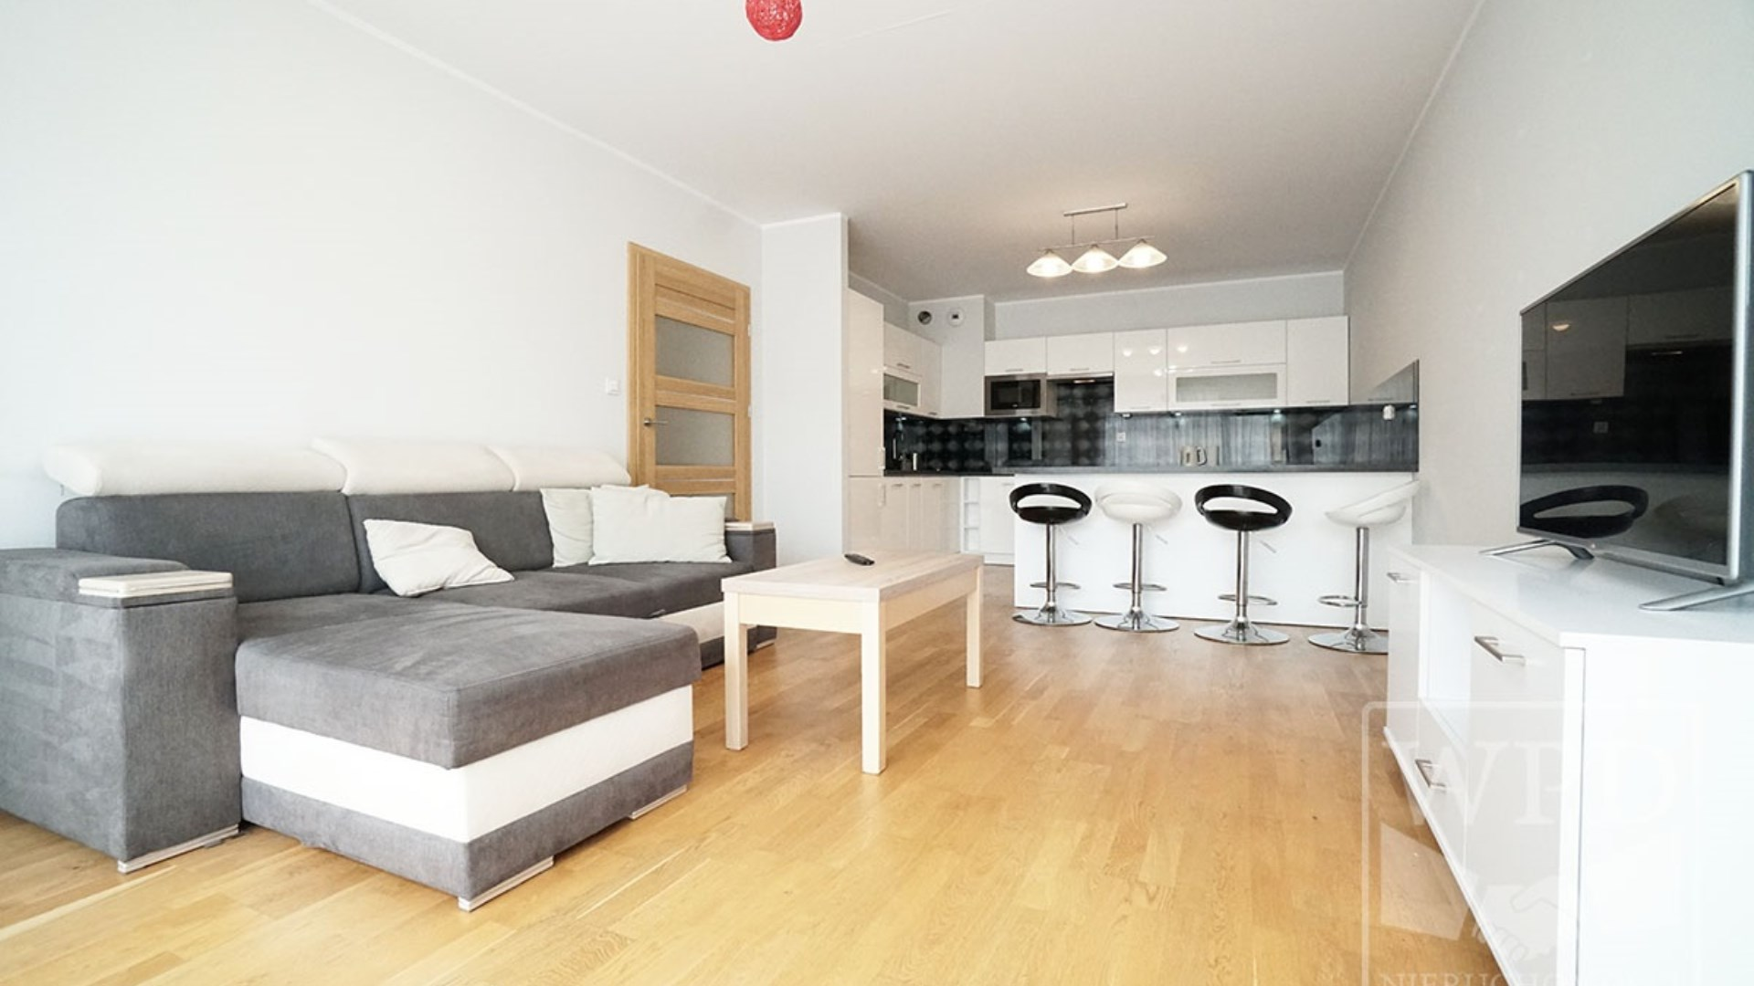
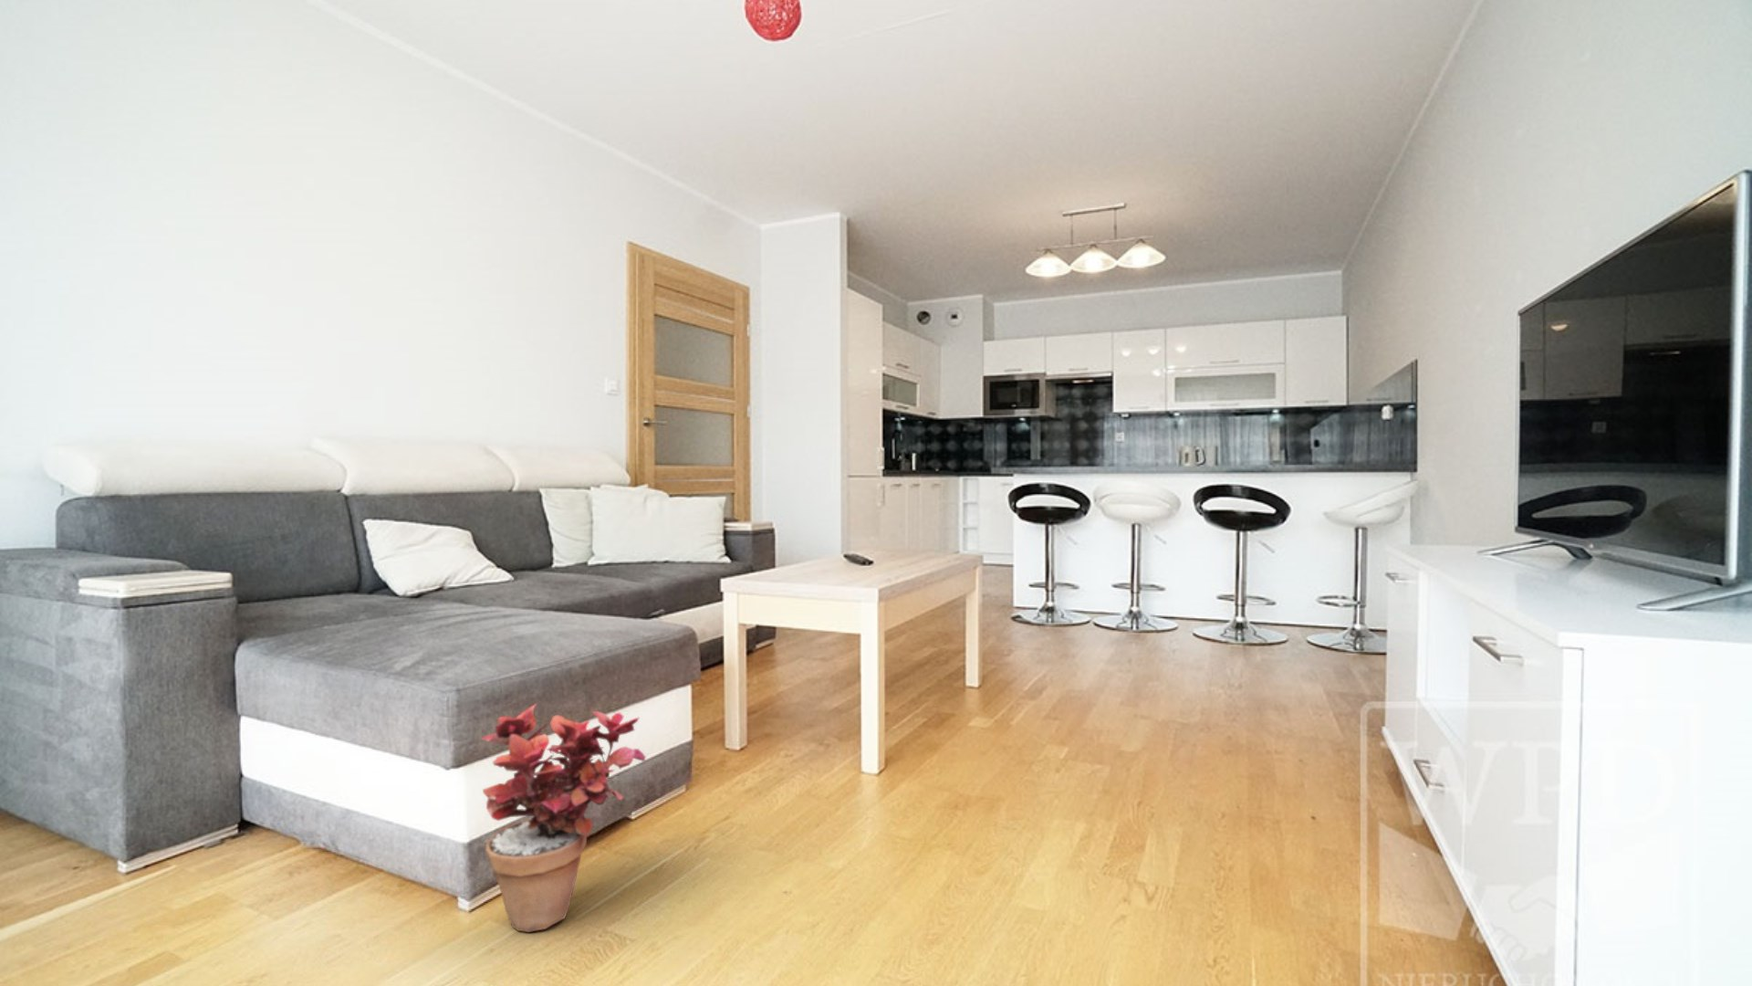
+ potted plant [480,702,647,933]
